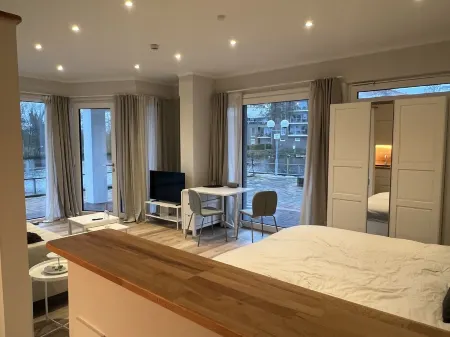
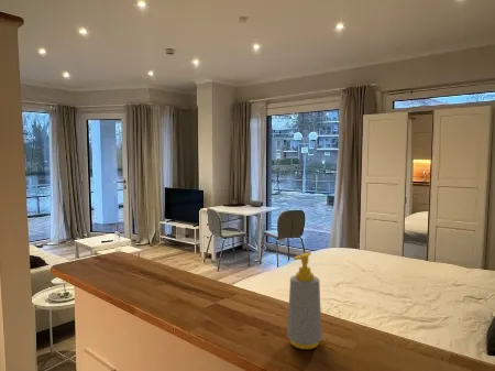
+ soap bottle [286,251,323,350]
